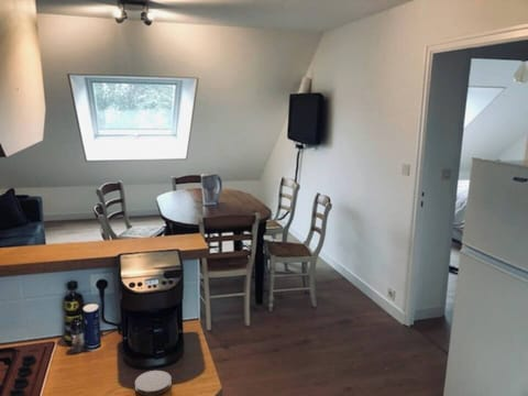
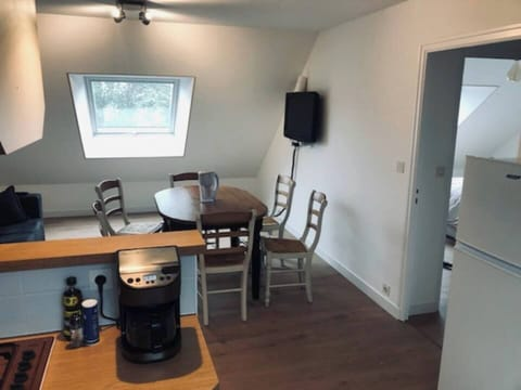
- coaster [134,370,173,396]
